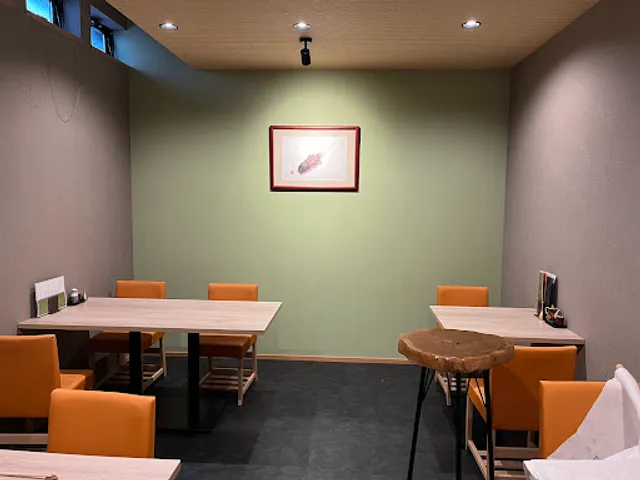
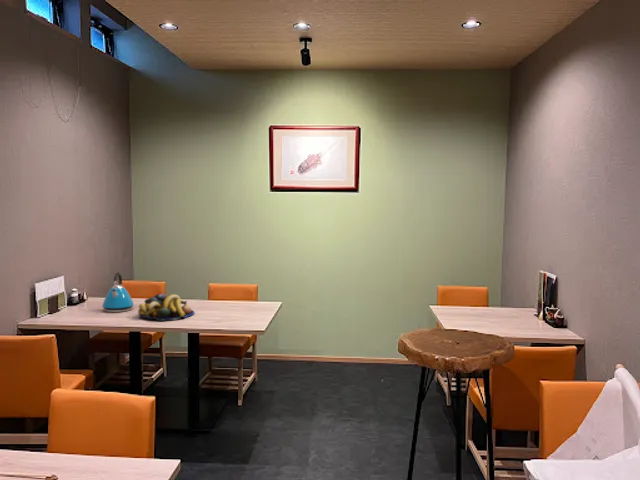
+ kettle [101,271,135,313]
+ fruit bowl [137,292,195,322]
